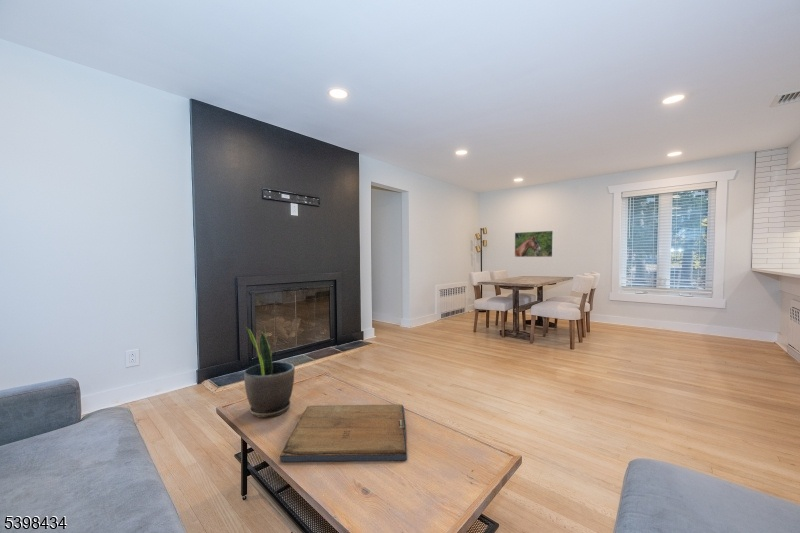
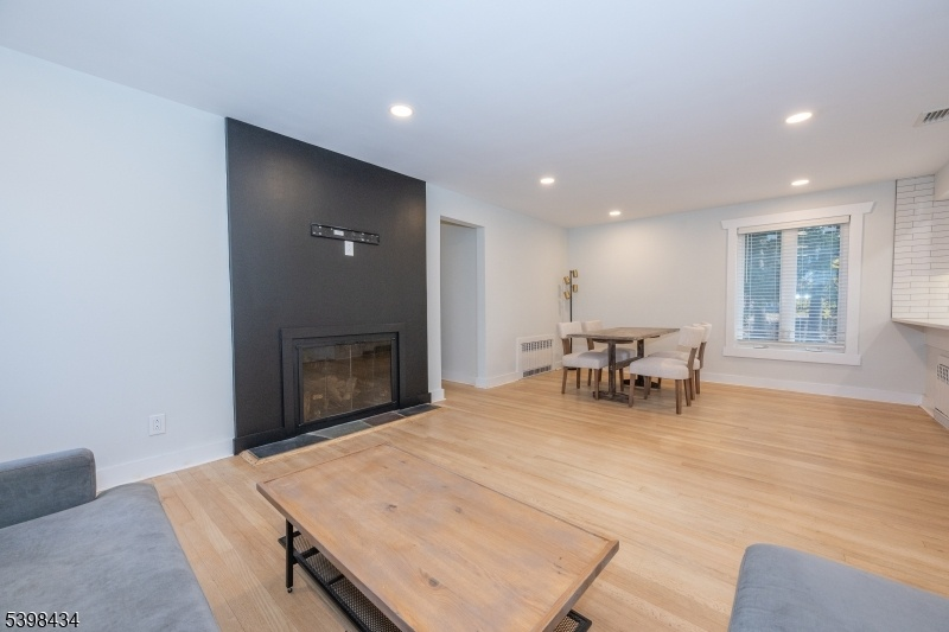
- religious icon [279,403,408,463]
- potted plant [243,325,296,419]
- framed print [514,230,554,258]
